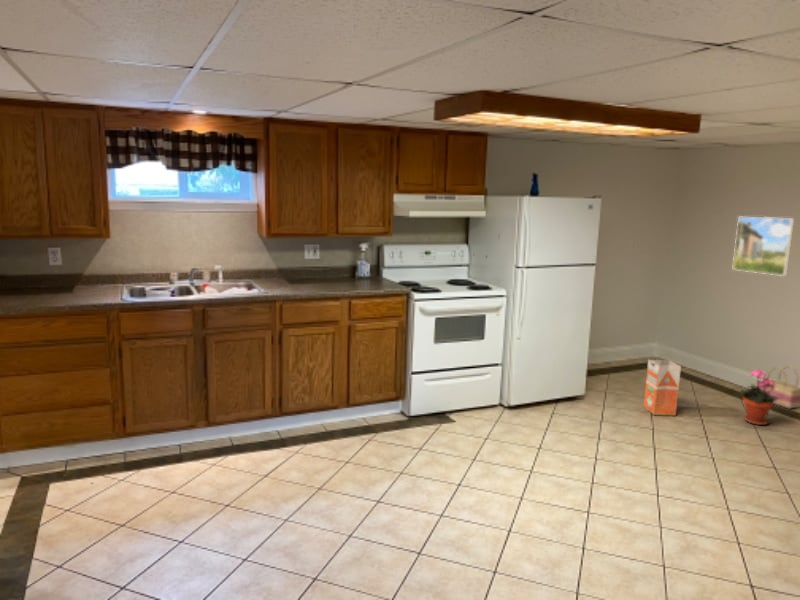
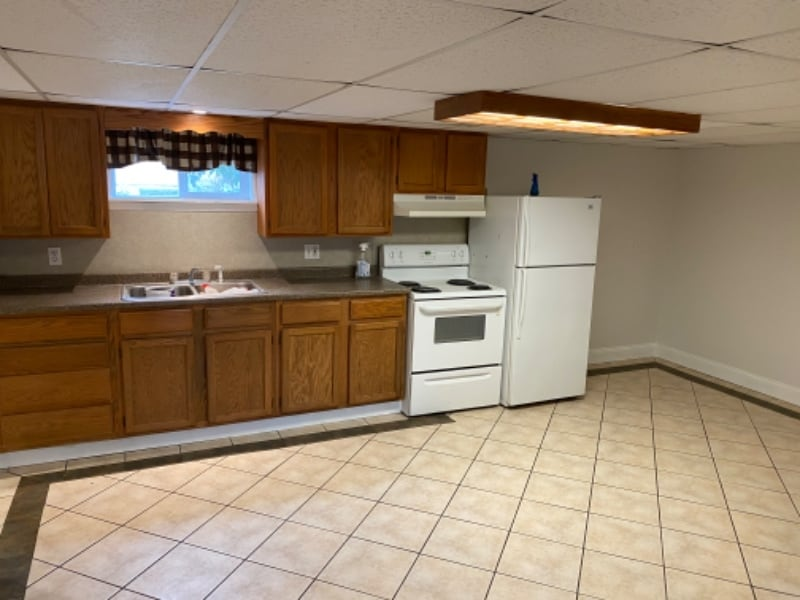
- potted plant [739,368,779,426]
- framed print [731,216,795,277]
- waste bin [643,359,682,417]
- basket [760,365,800,410]
